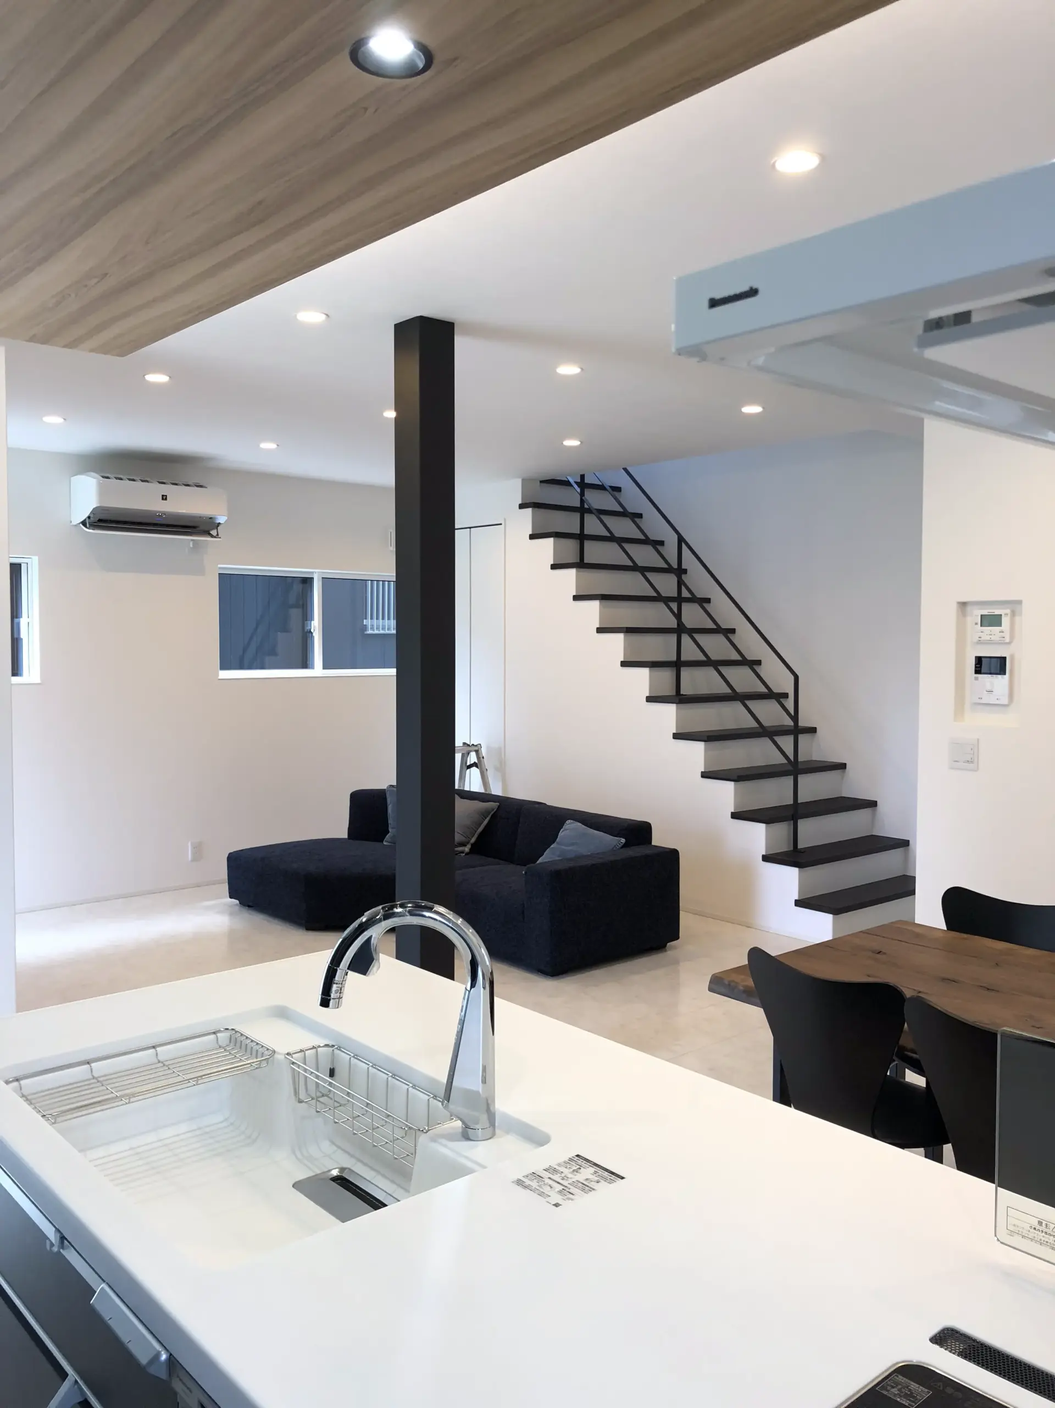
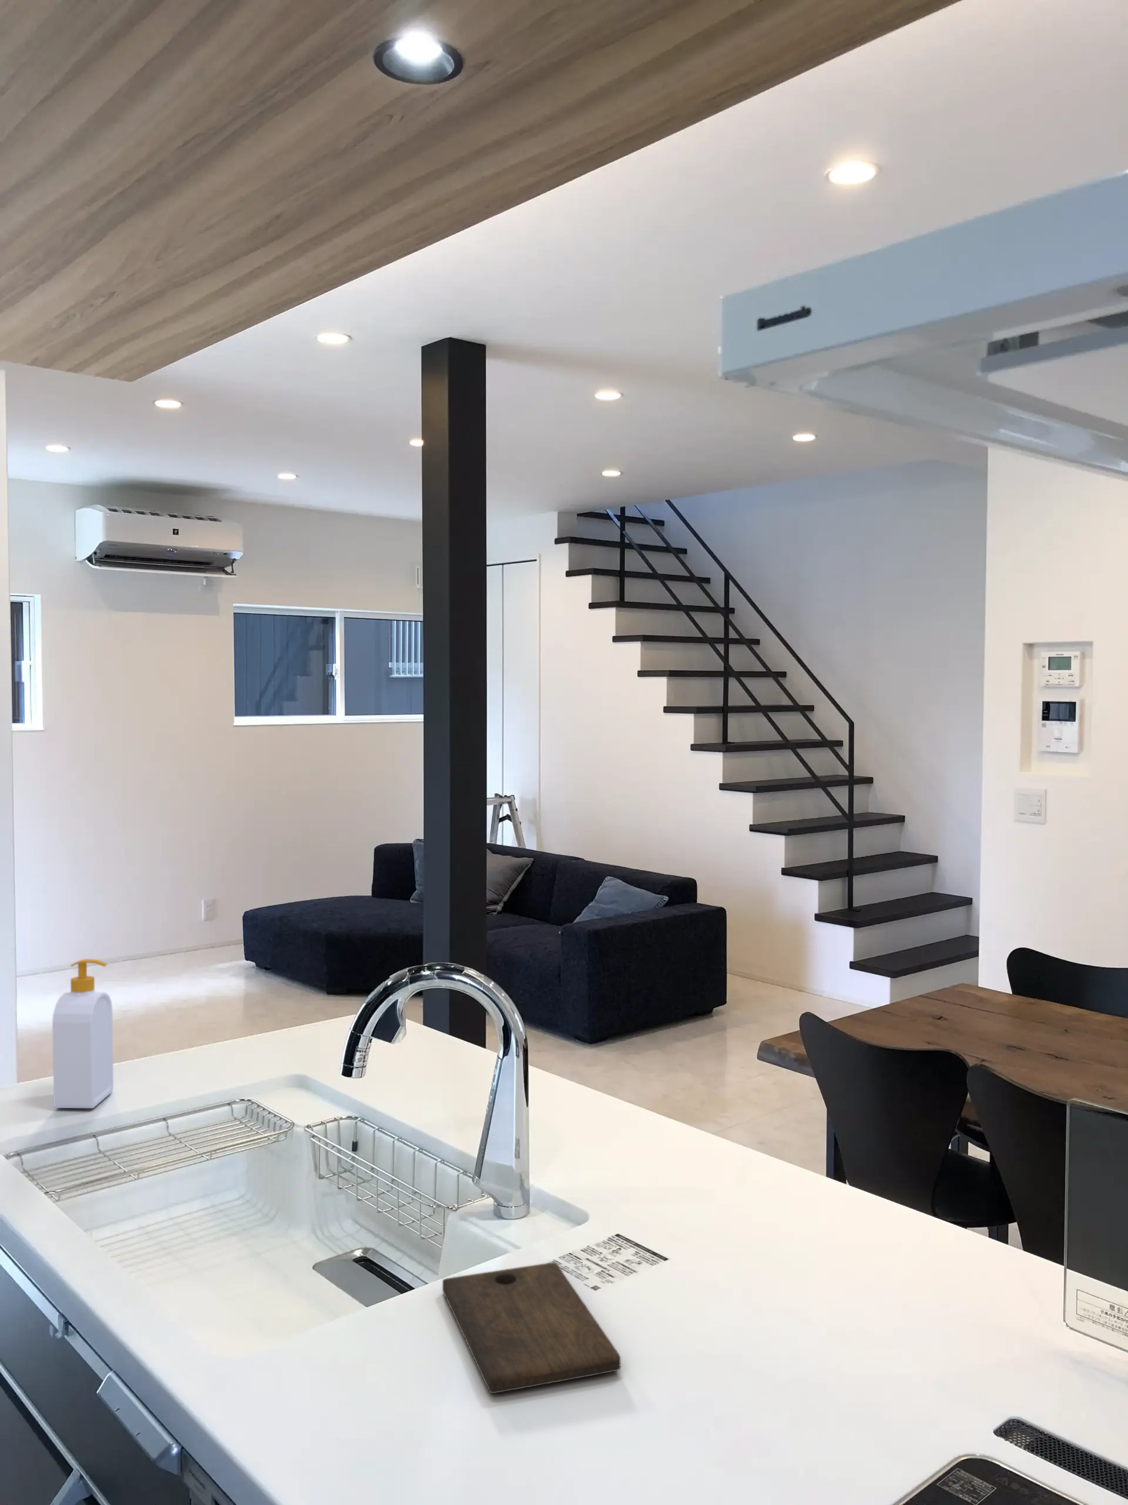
+ cutting board [442,1262,621,1394]
+ soap bottle [52,959,114,1109]
